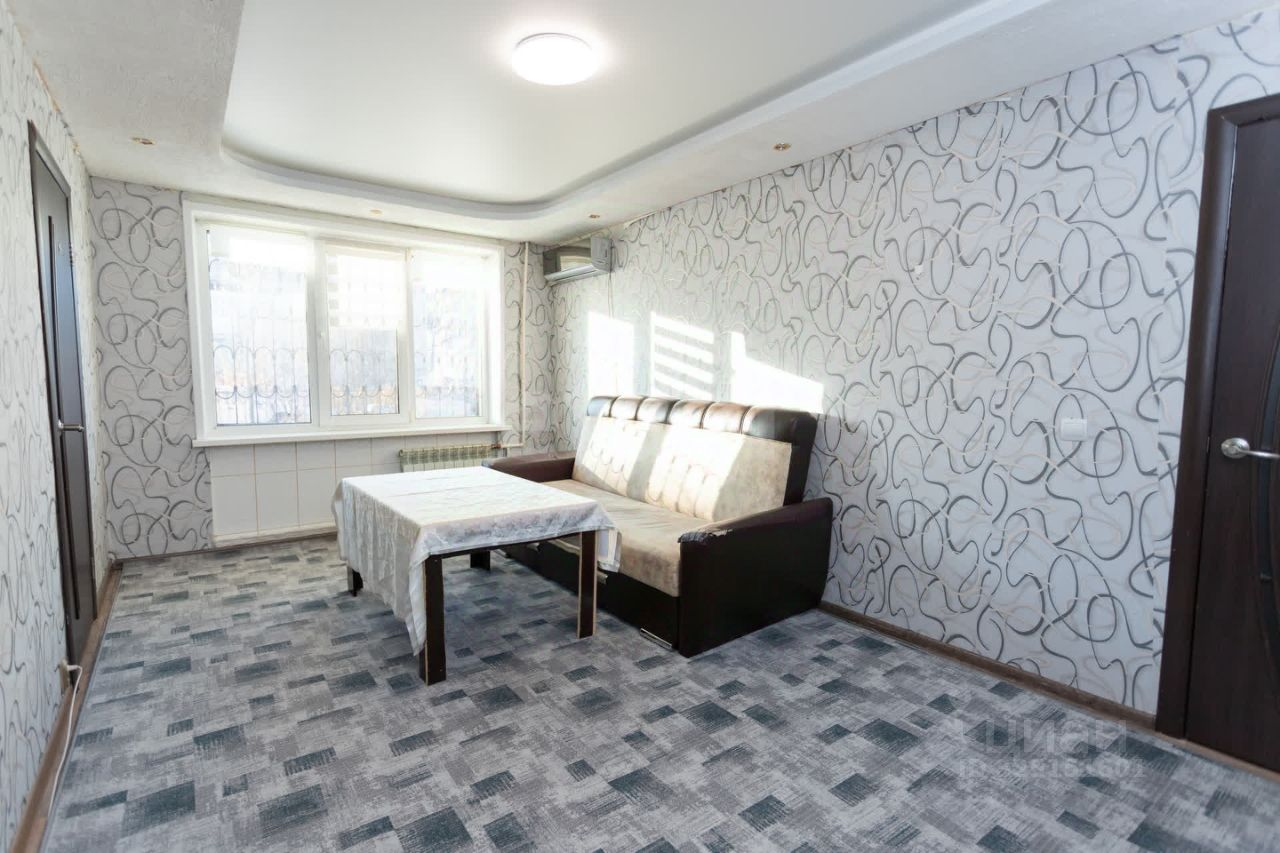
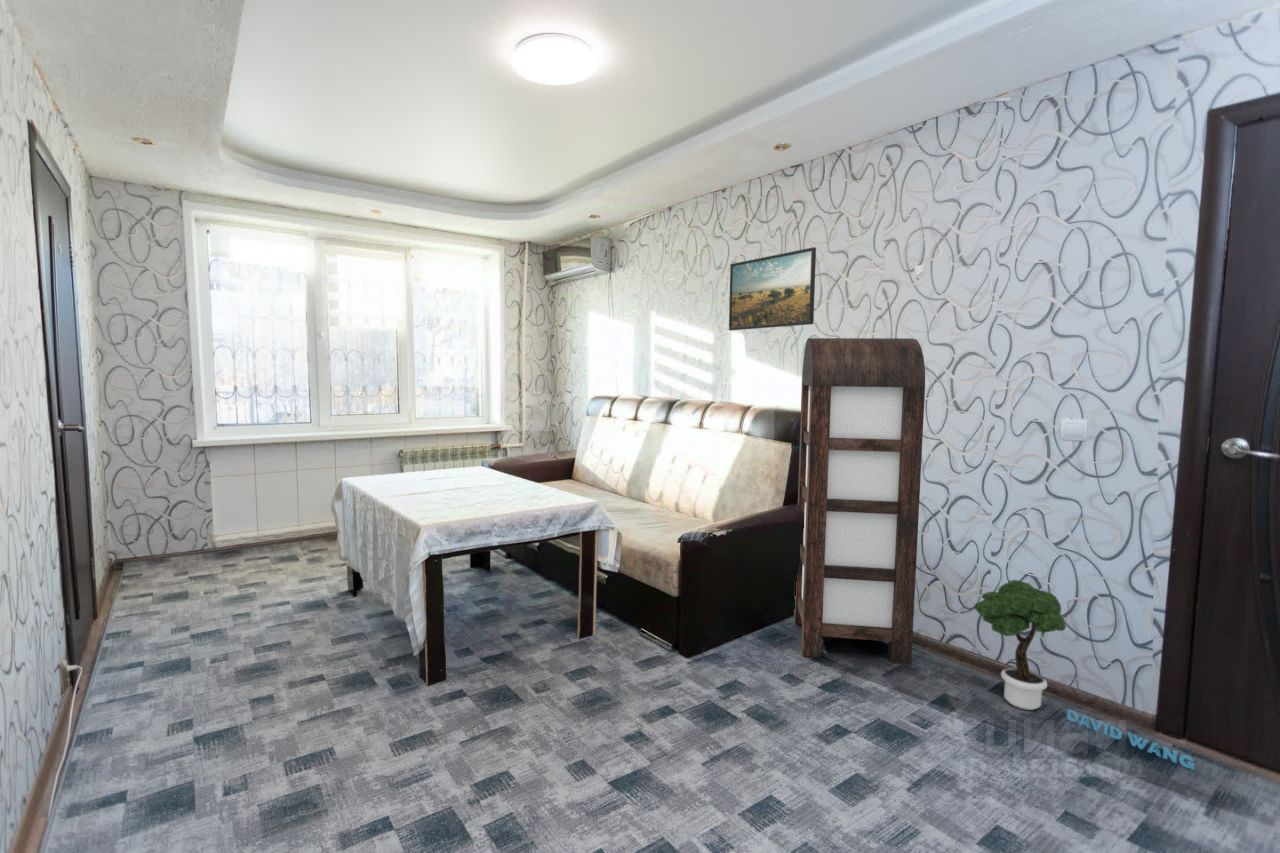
+ bookshelf [793,337,926,666]
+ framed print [728,246,817,331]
+ potted tree [972,579,1195,771]
